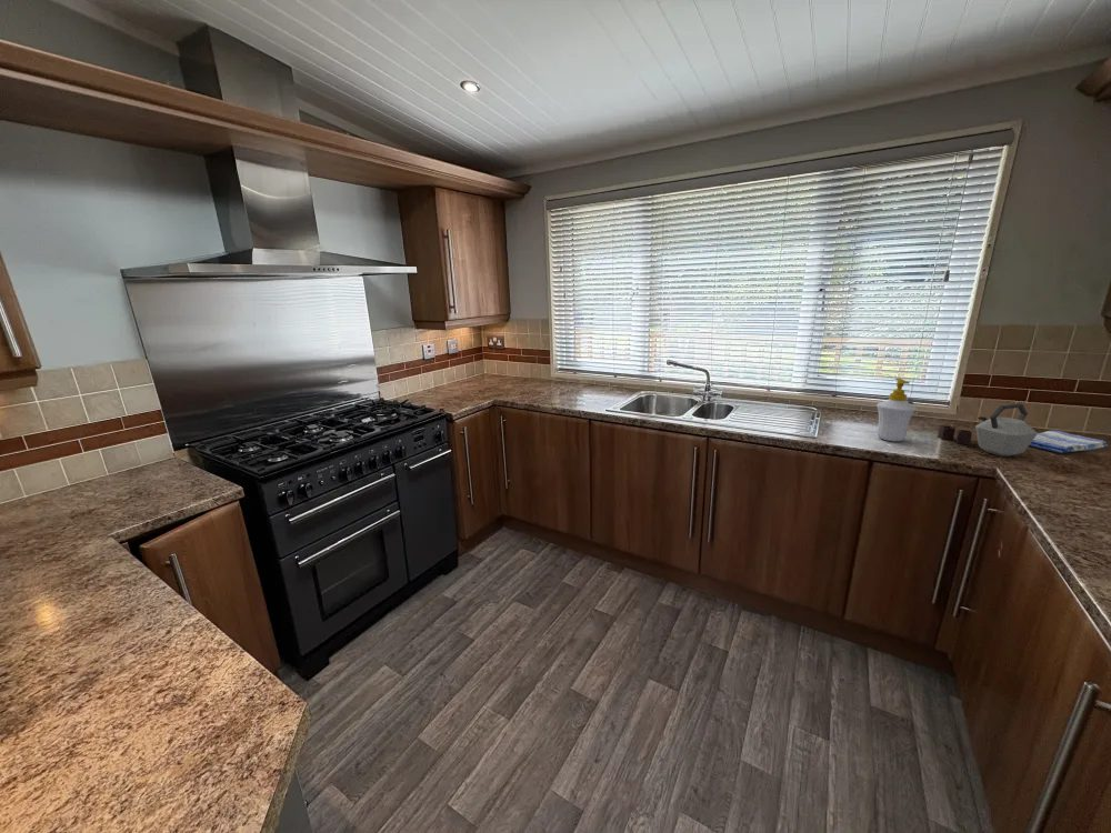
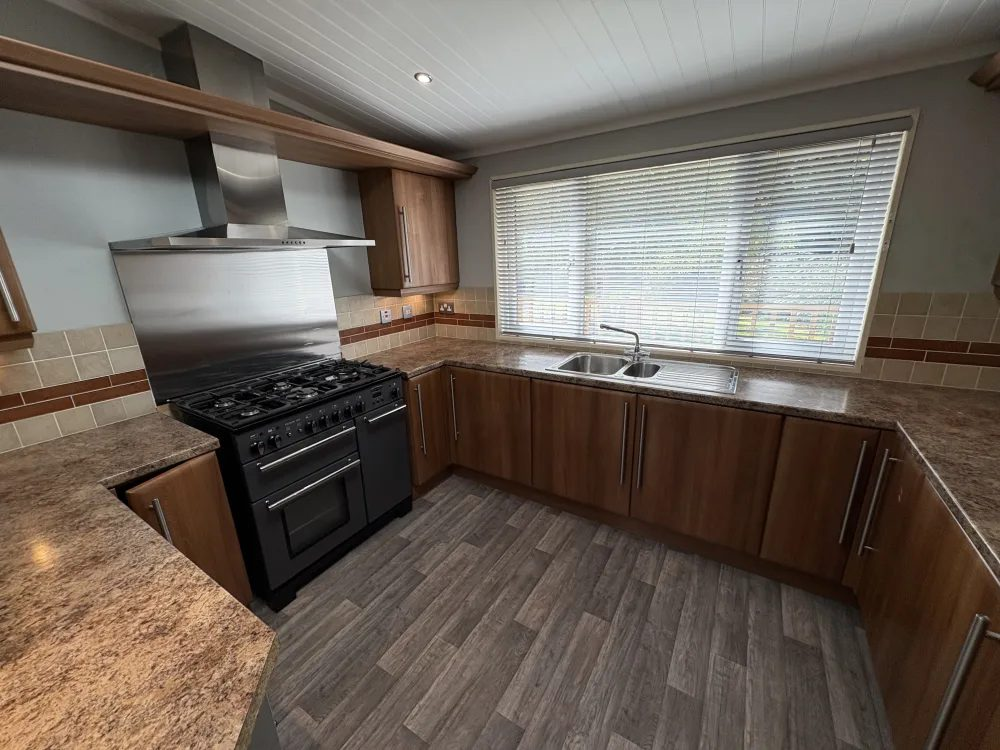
- dish towel [1029,430,1109,454]
- kettle [937,403,1039,458]
- soap bottle [875,378,918,442]
